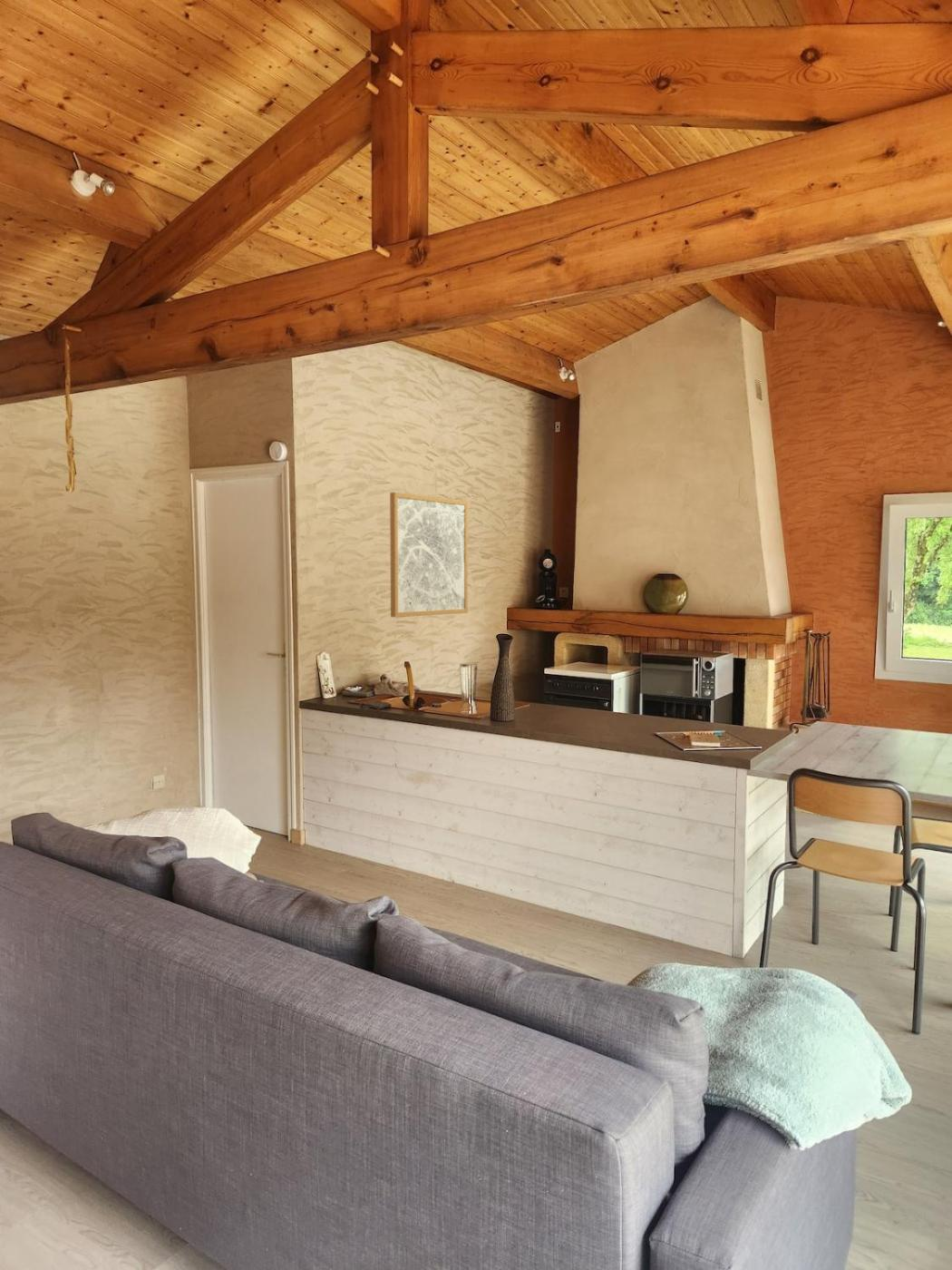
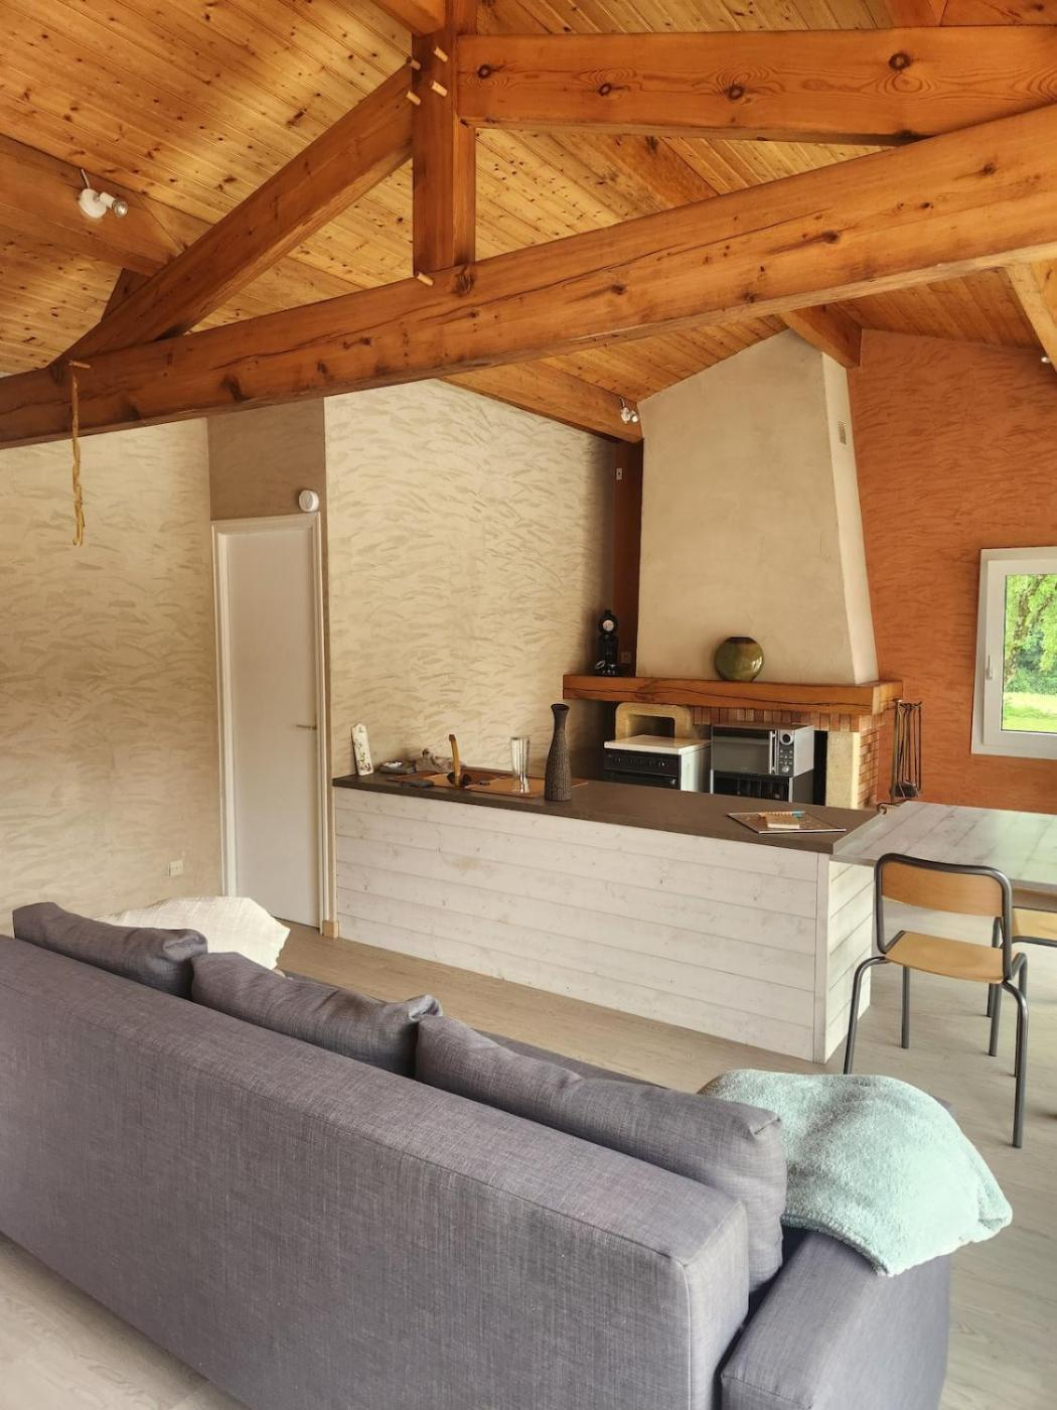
- wall art [389,492,469,618]
